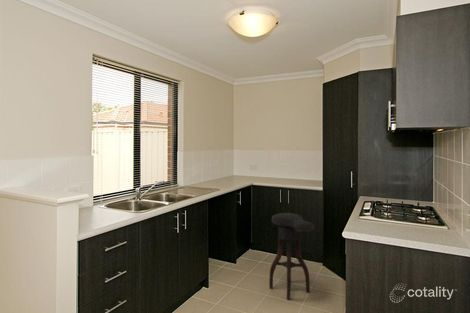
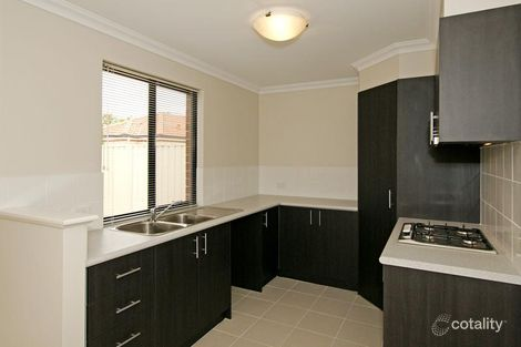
- stool [268,212,315,300]
